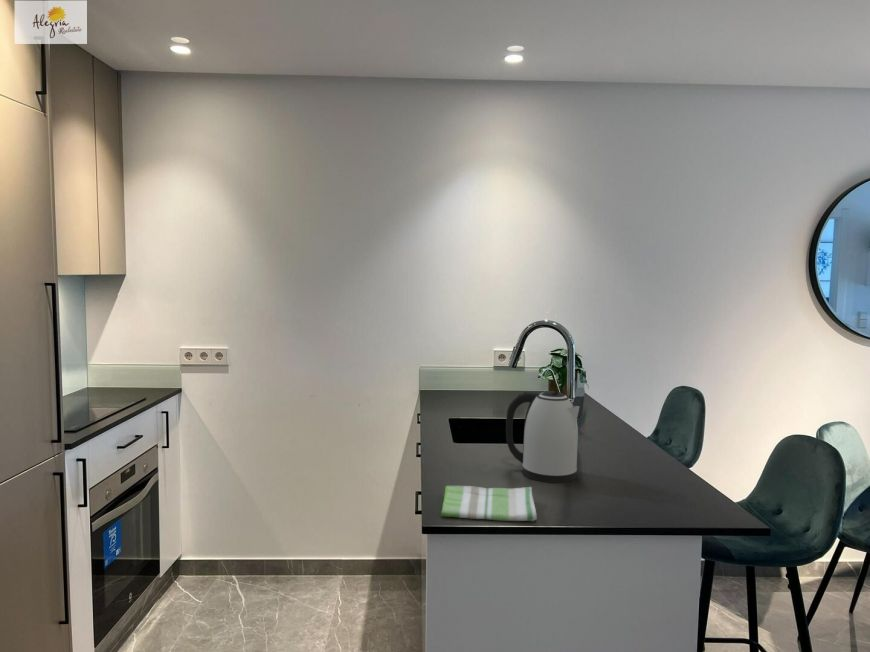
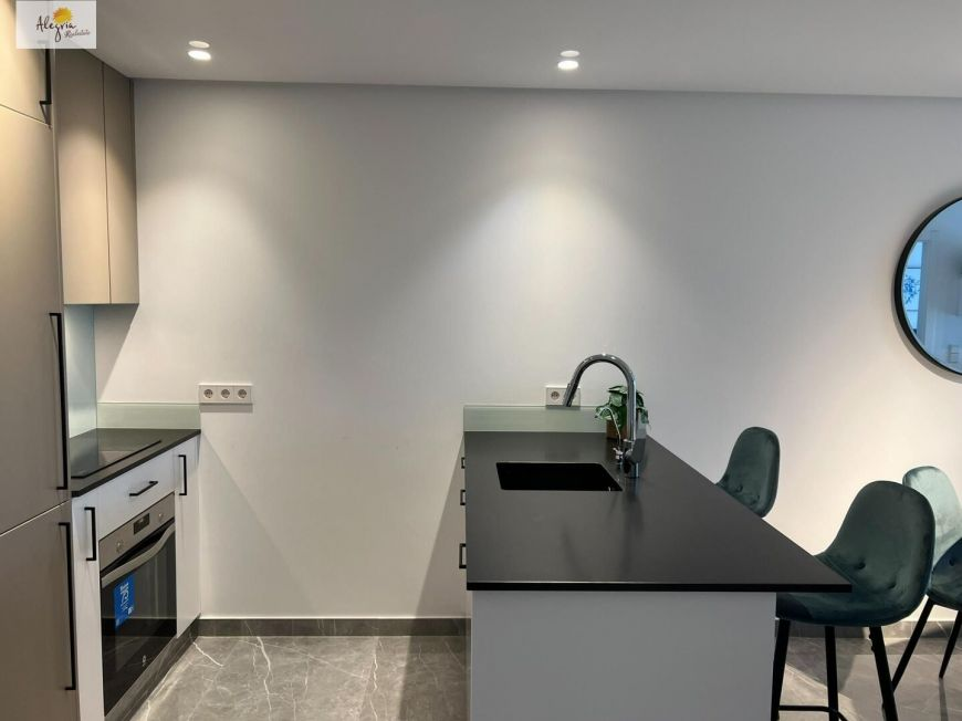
- dish towel [440,485,538,522]
- kettle [505,390,581,484]
